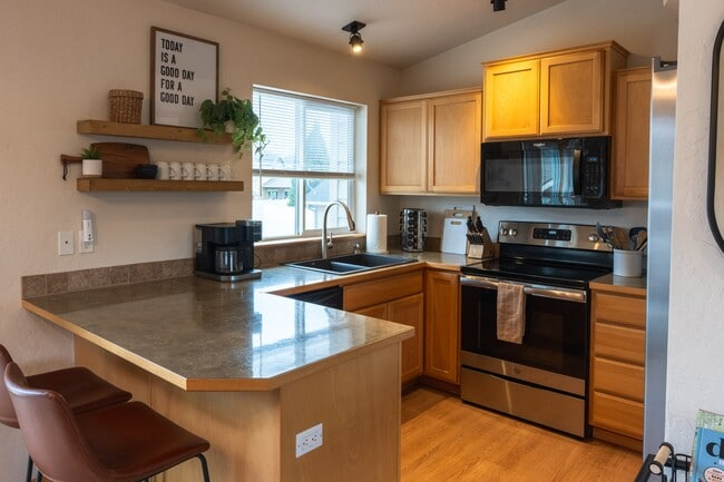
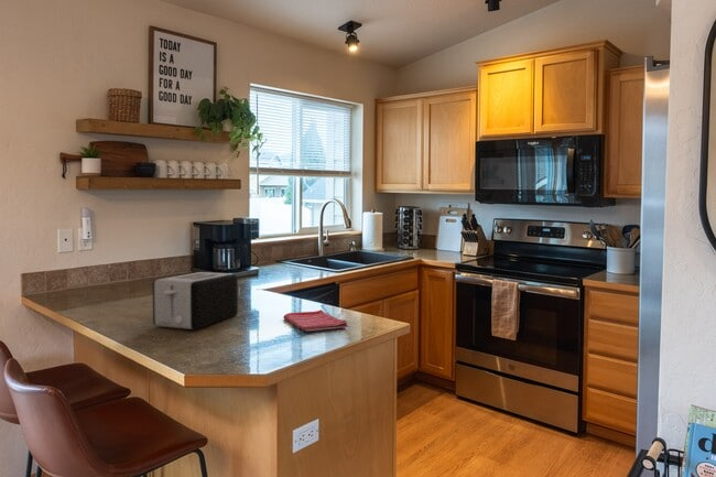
+ dish towel [282,308,349,333]
+ toaster [152,271,239,330]
